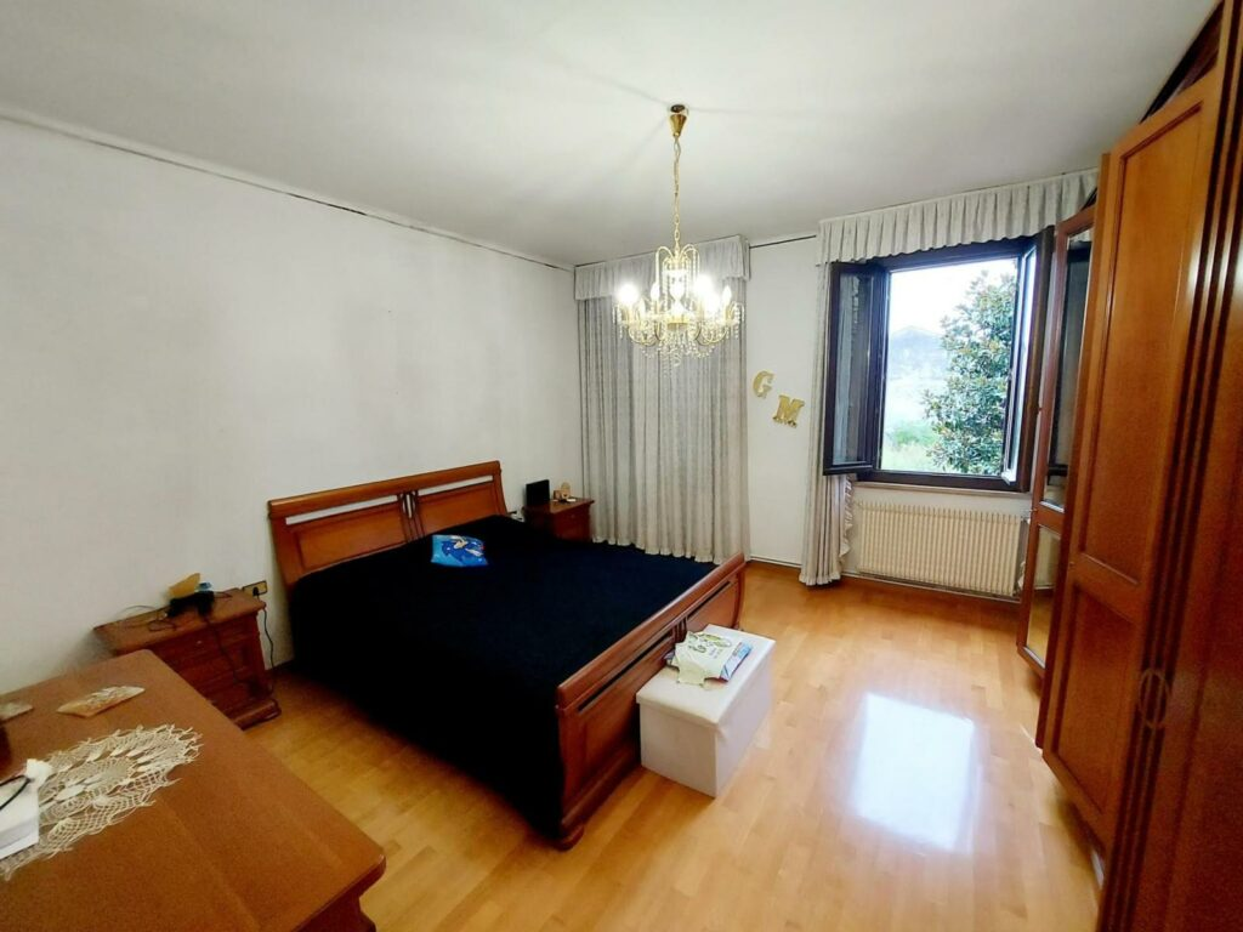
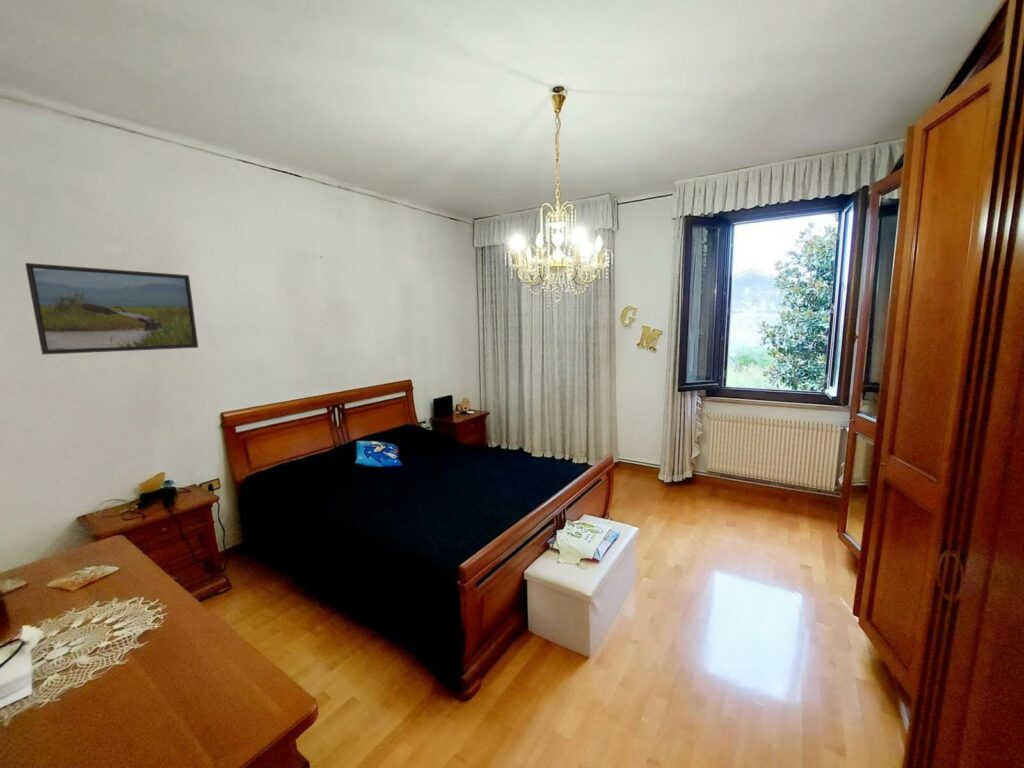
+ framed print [24,262,199,356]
